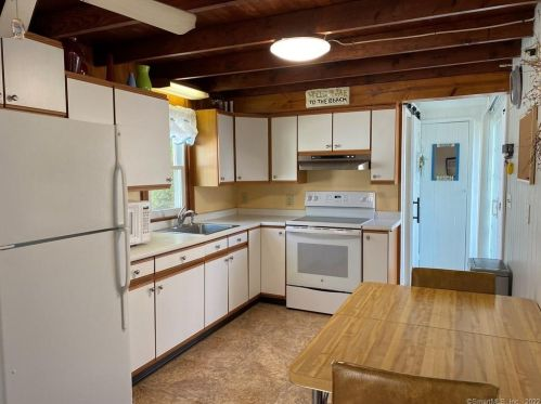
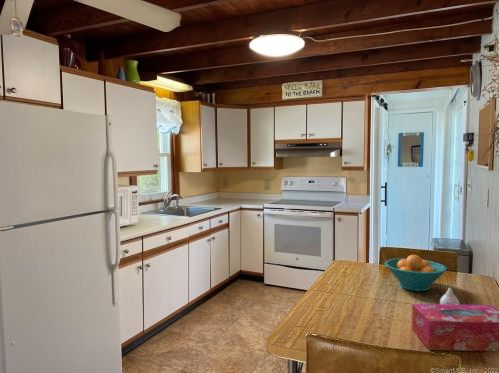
+ vase [439,286,460,305]
+ tissue box [411,303,499,352]
+ fruit bowl [384,254,448,292]
